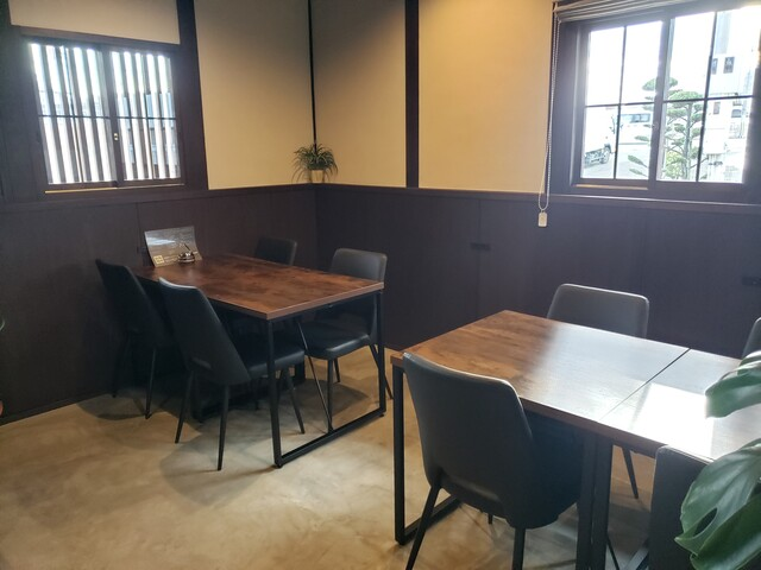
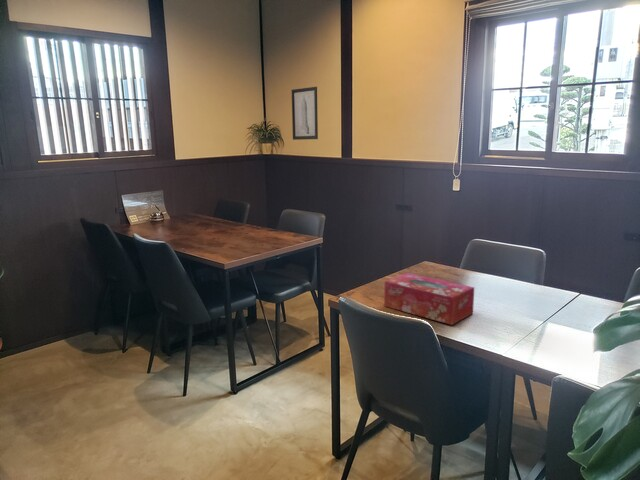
+ tissue box [383,272,475,326]
+ wall art [291,86,319,141]
